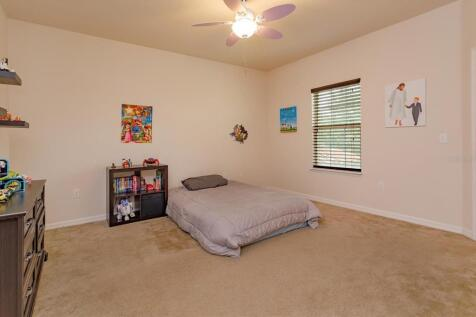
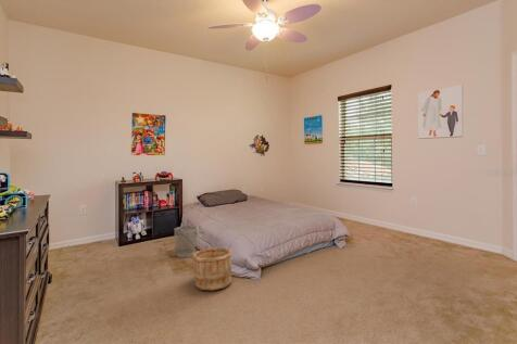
+ wooden bucket [191,246,232,291]
+ wastebasket [173,225,198,258]
